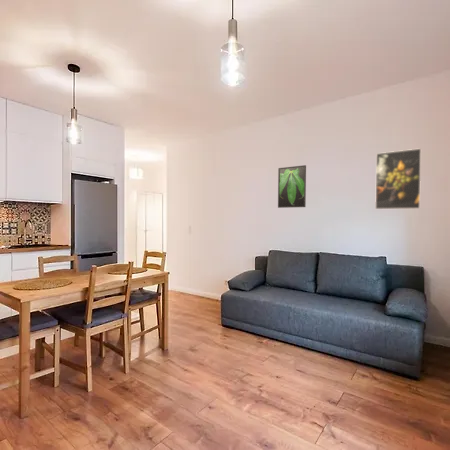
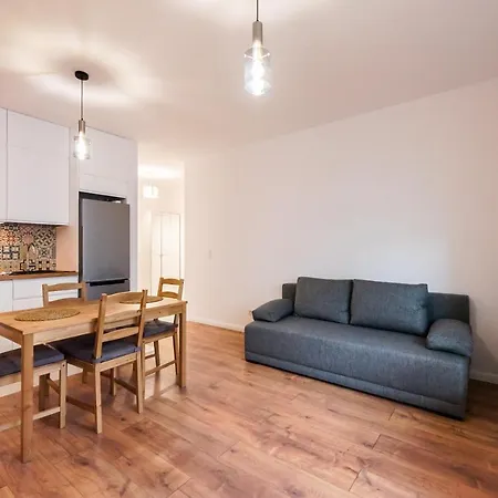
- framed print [277,164,307,209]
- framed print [374,147,422,210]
